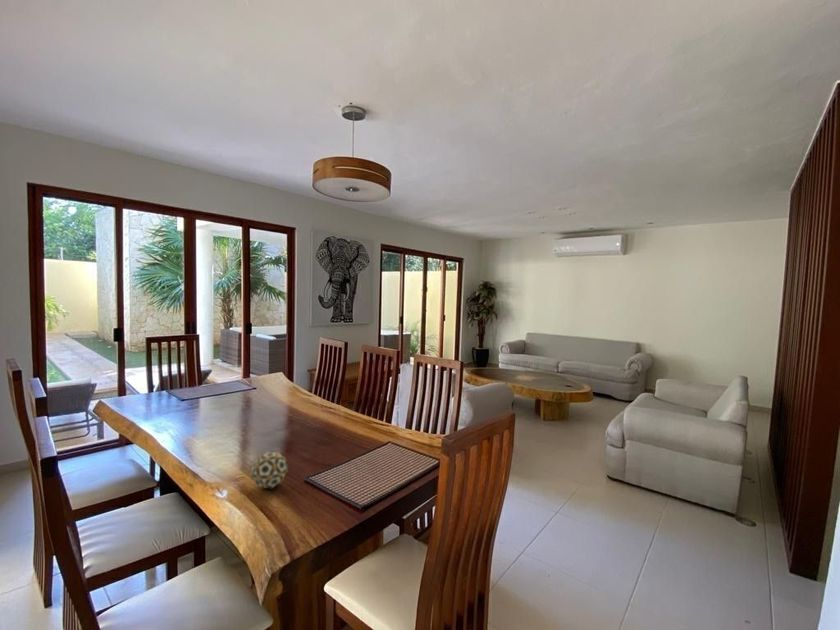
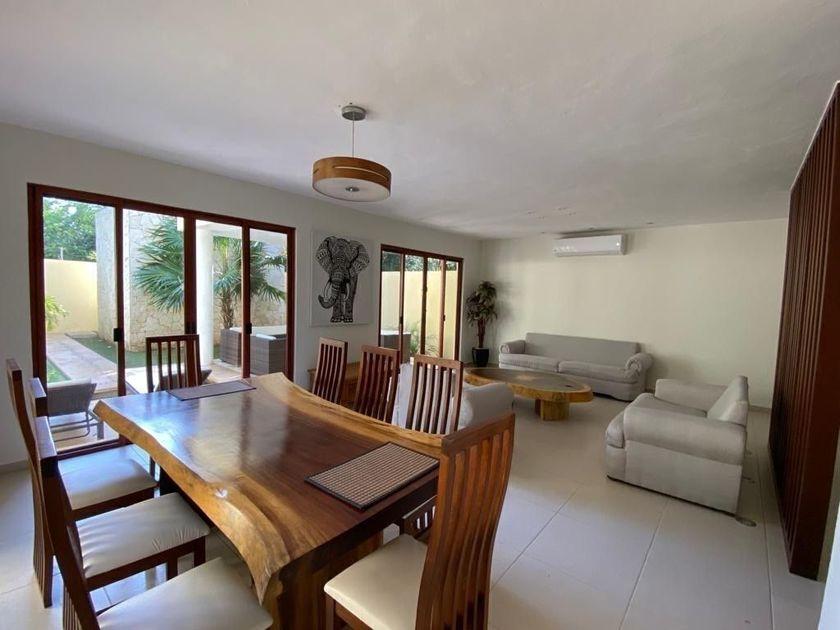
- decorative ball [250,451,289,489]
